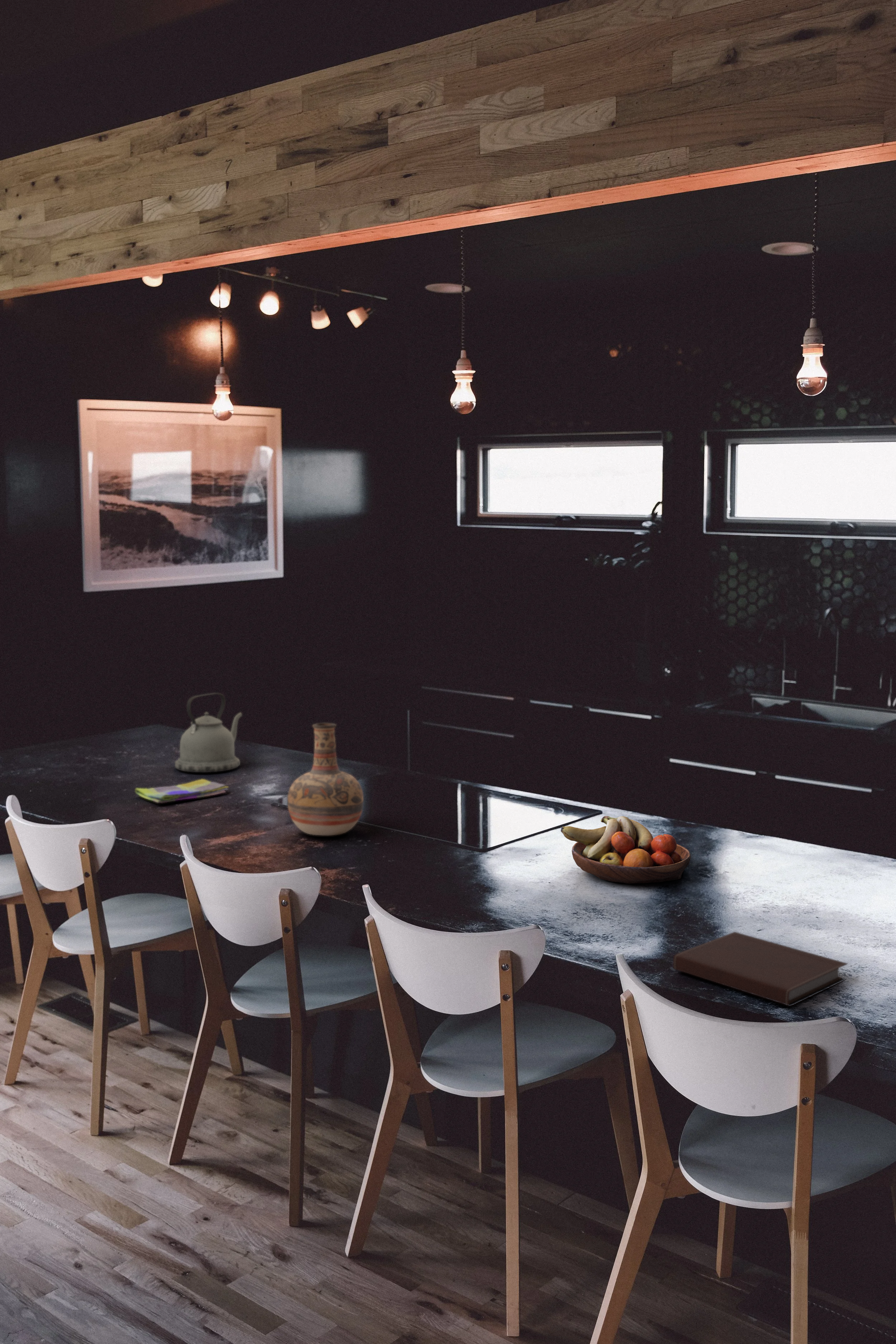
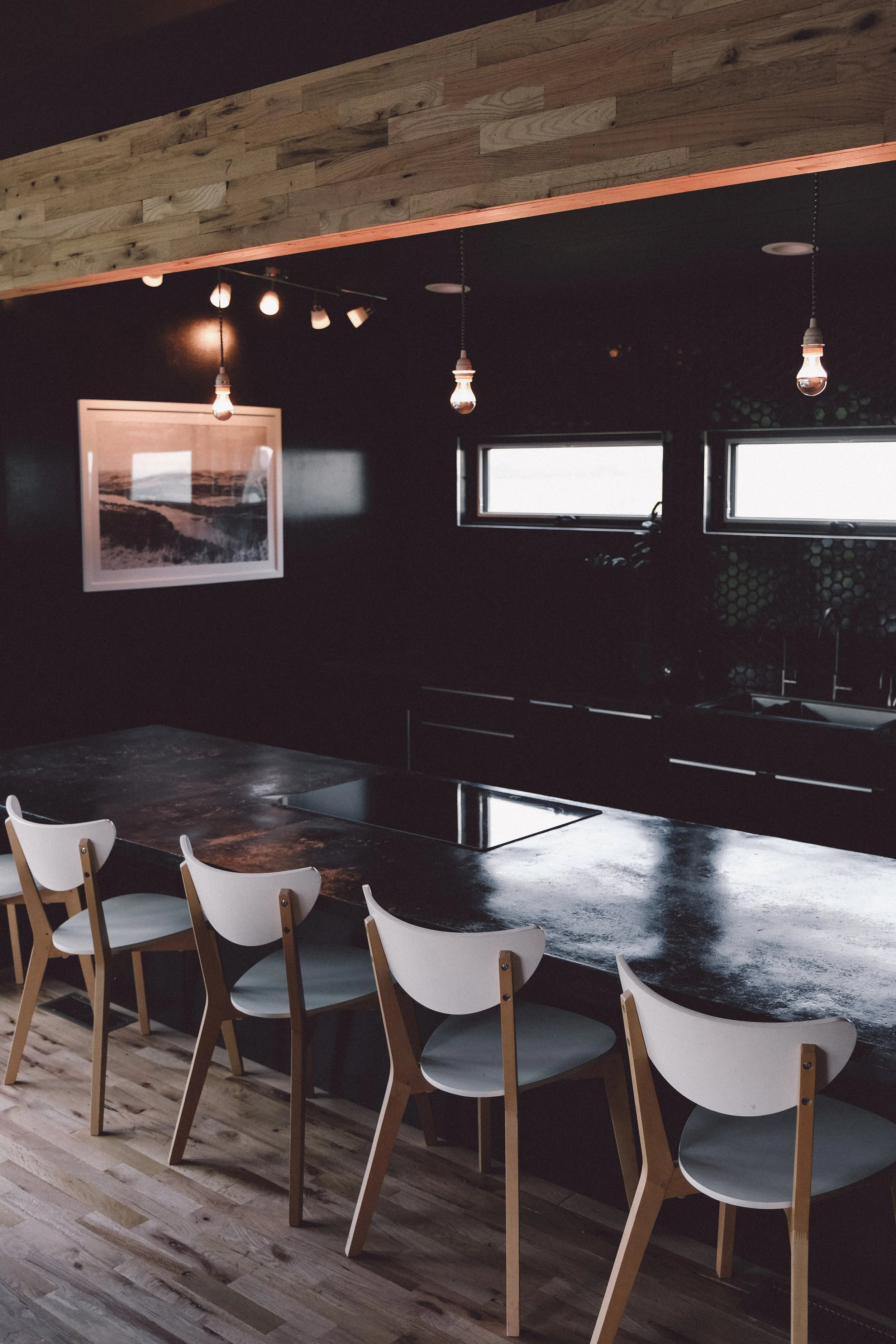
- notebook [673,931,848,1006]
- kettle [175,693,243,773]
- vase [287,723,364,836]
- dish towel [135,779,229,804]
- fruit bowl [561,816,691,884]
